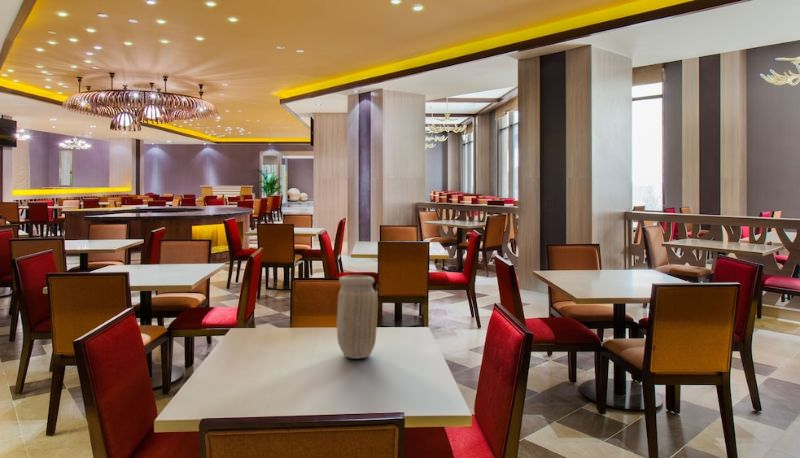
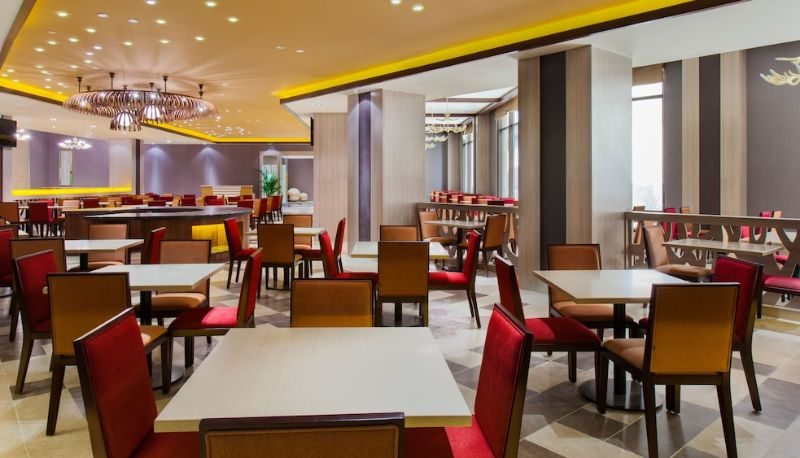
- vase [336,274,379,360]
